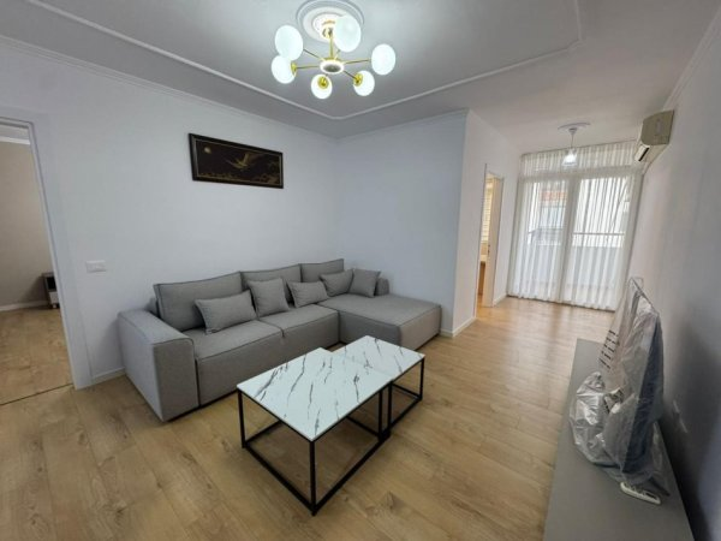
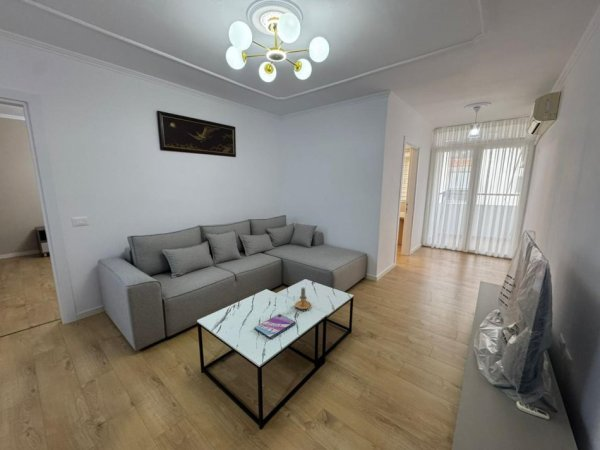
+ video game case [253,313,297,340]
+ candle [294,286,313,310]
